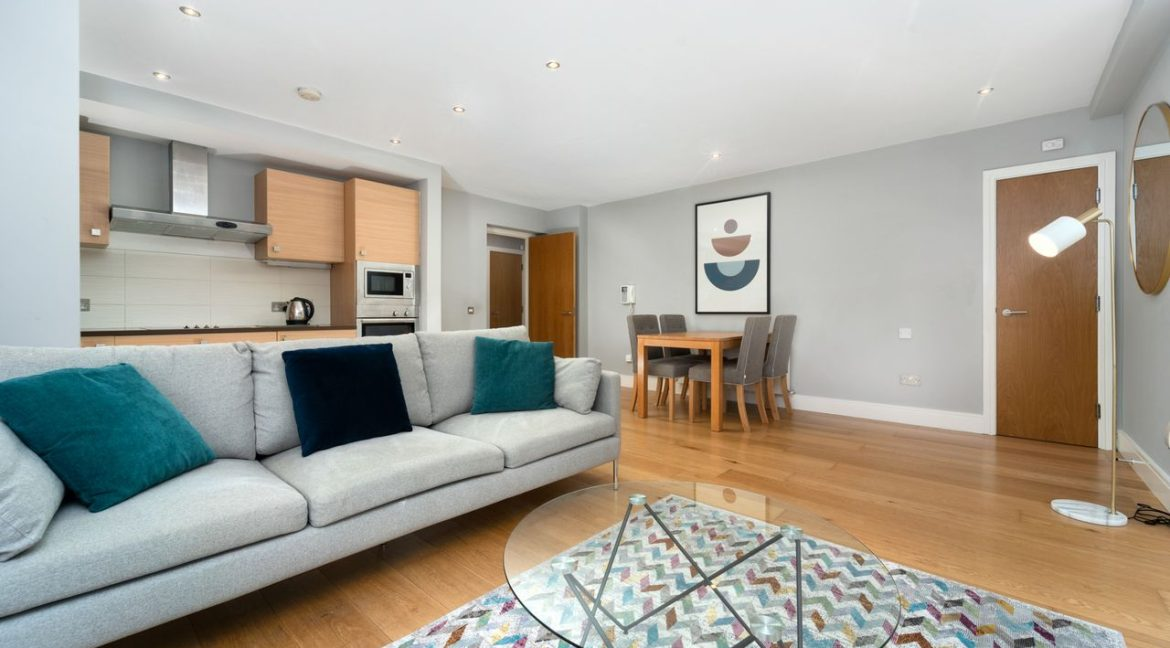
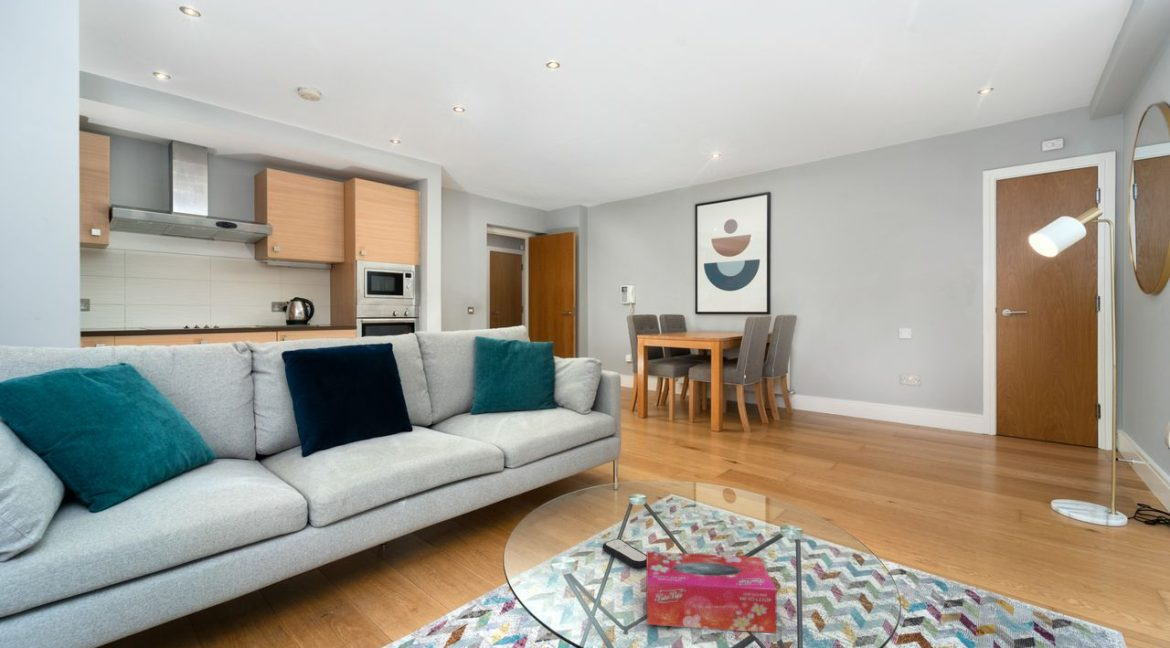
+ remote control [602,538,647,569]
+ tissue box [646,550,777,634]
